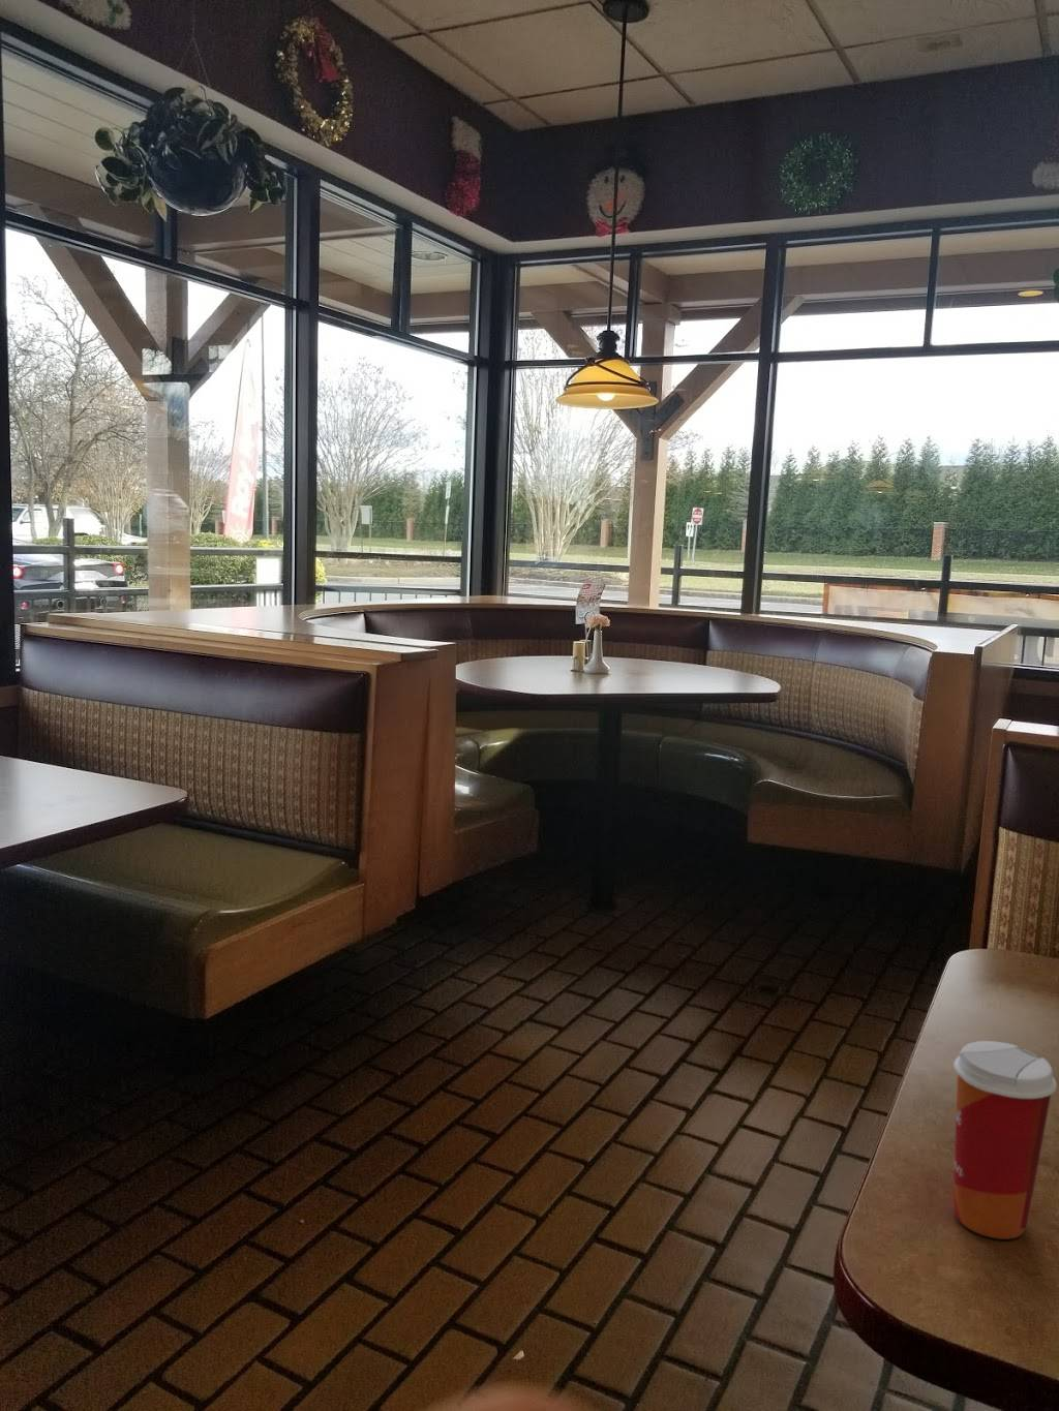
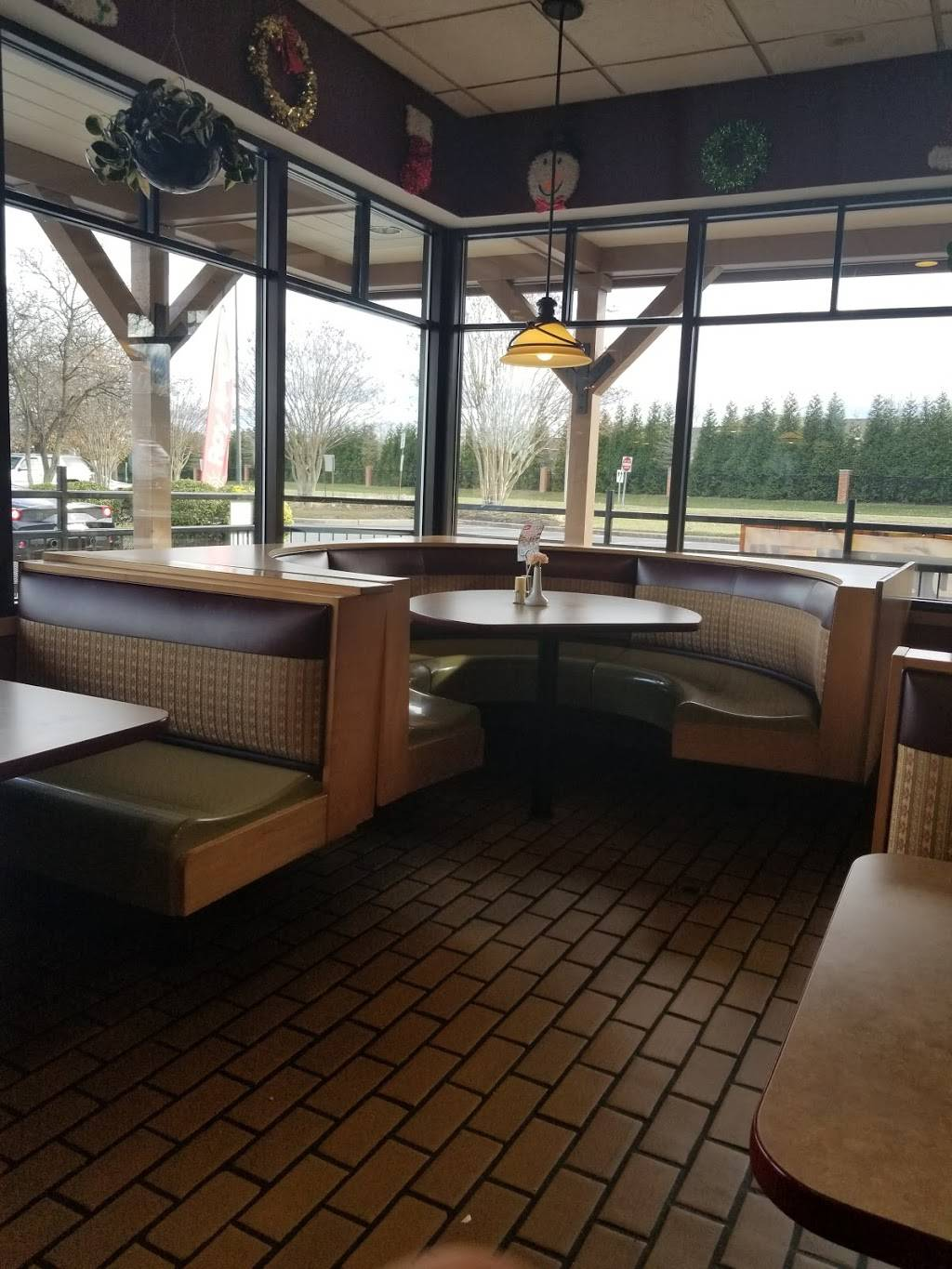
- paper cup [952,1040,1058,1241]
